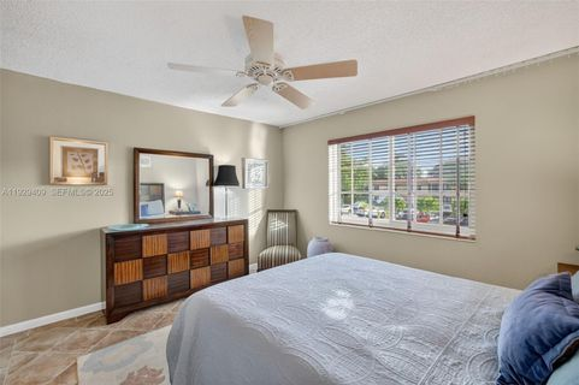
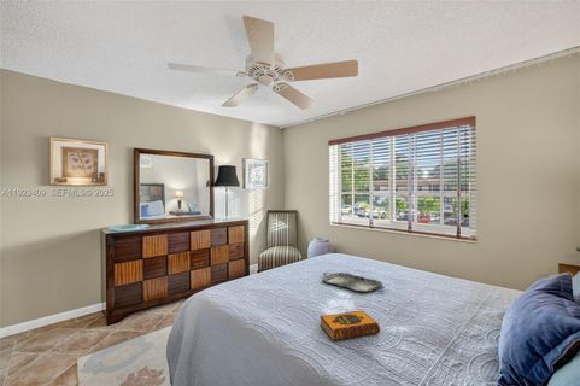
+ serving tray [321,271,386,293]
+ hardback book [318,310,381,343]
